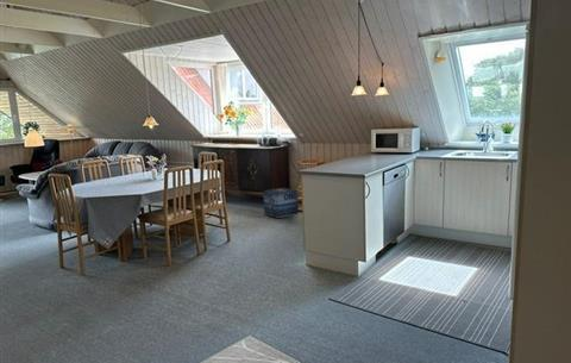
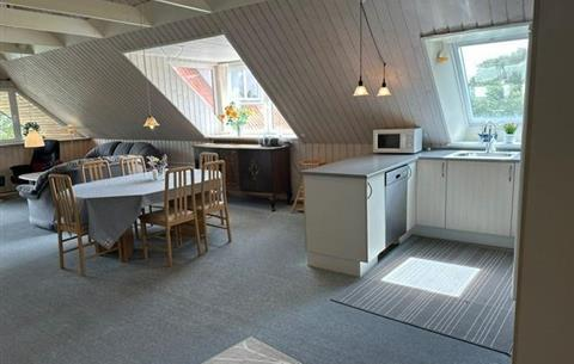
- cardboard box [263,187,300,219]
